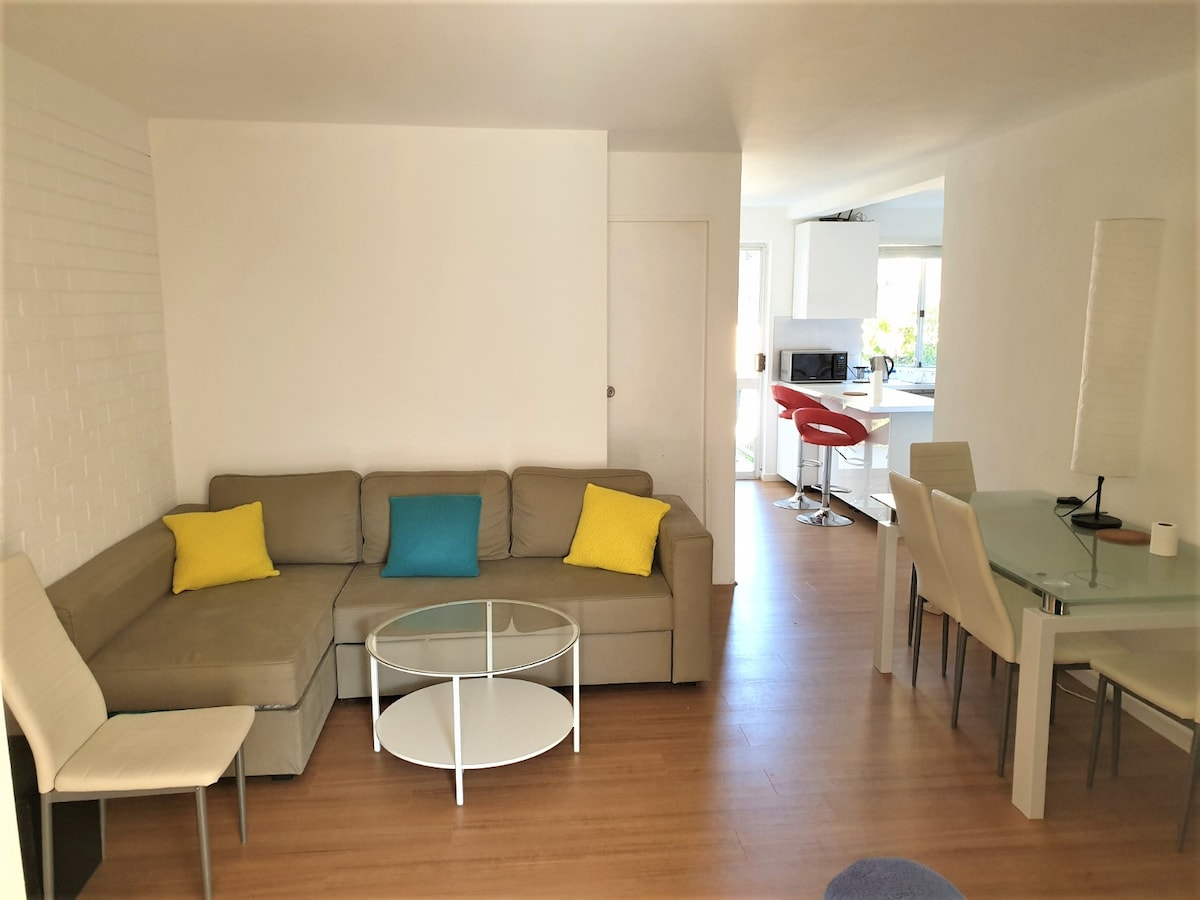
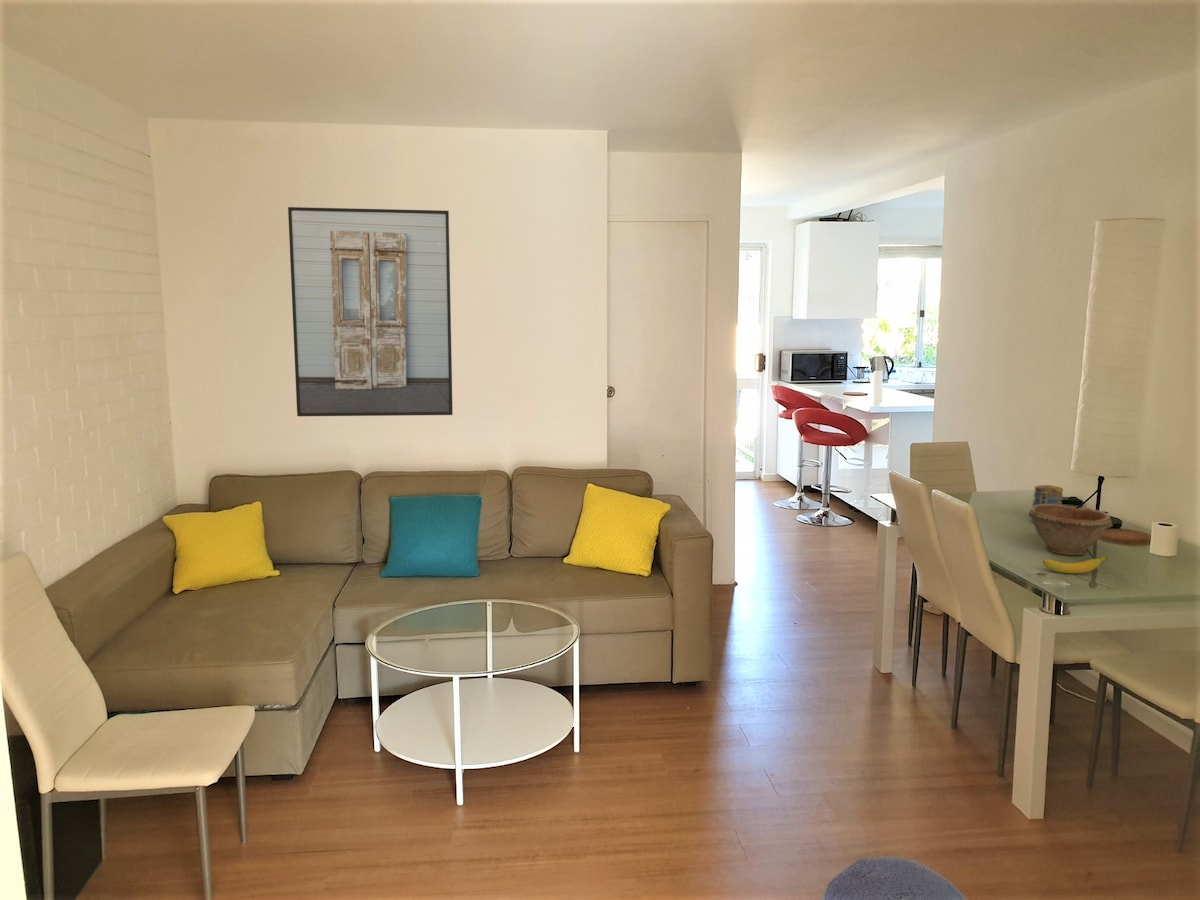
+ banana [1042,555,1108,574]
+ bowl [1028,504,1114,556]
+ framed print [287,206,454,417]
+ jar [1030,484,1064,523]
